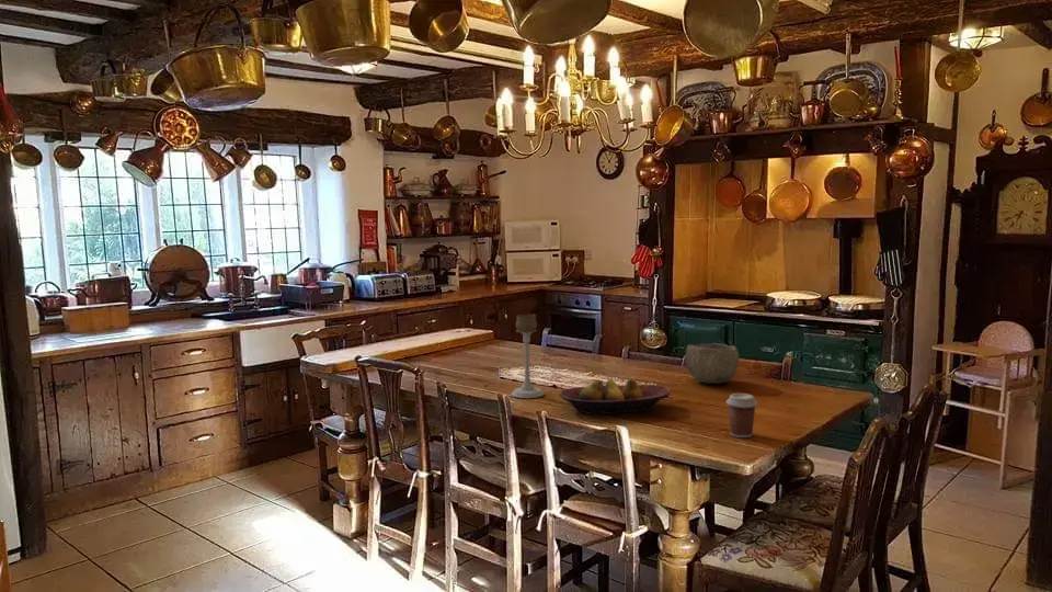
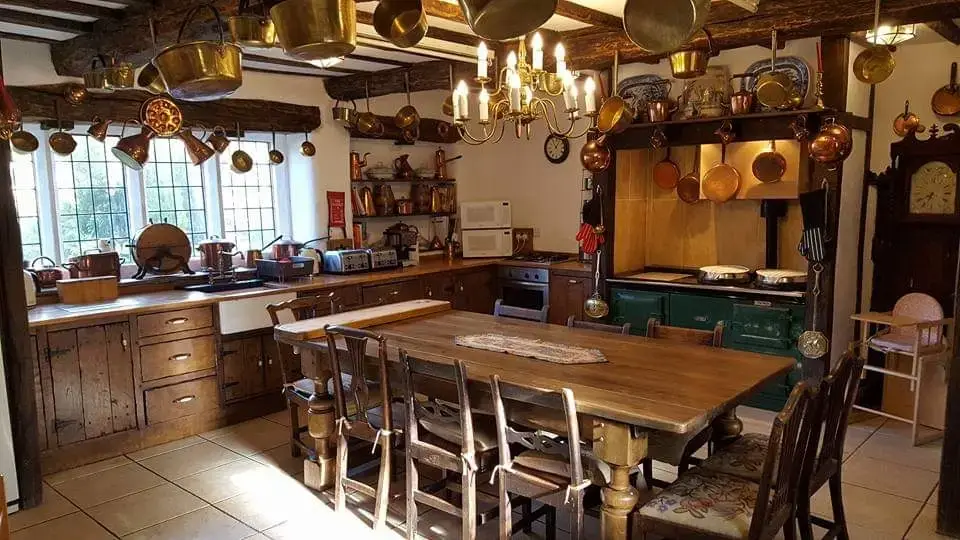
- fruit bowl [558,377,672,415]
- bowl [685,342,741,385]
- coffee cup [725,392,758,439]
- candle holder [510,312,545,399]
